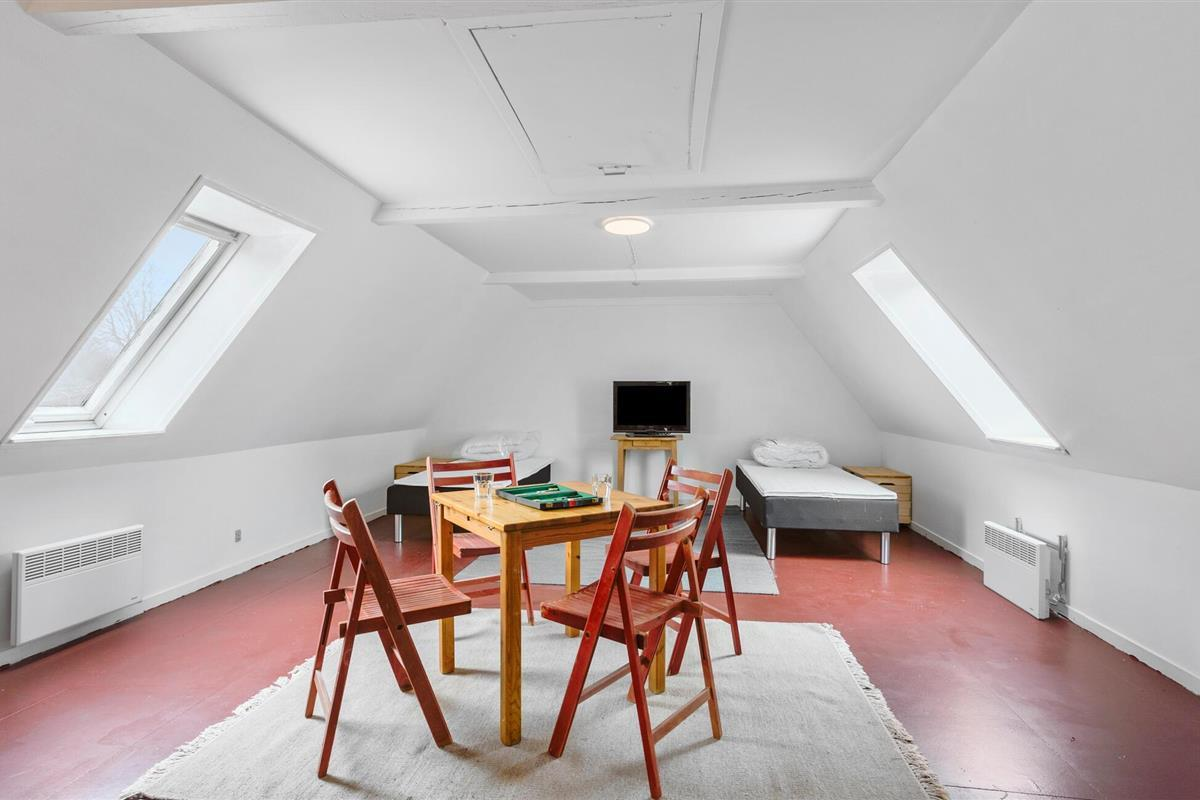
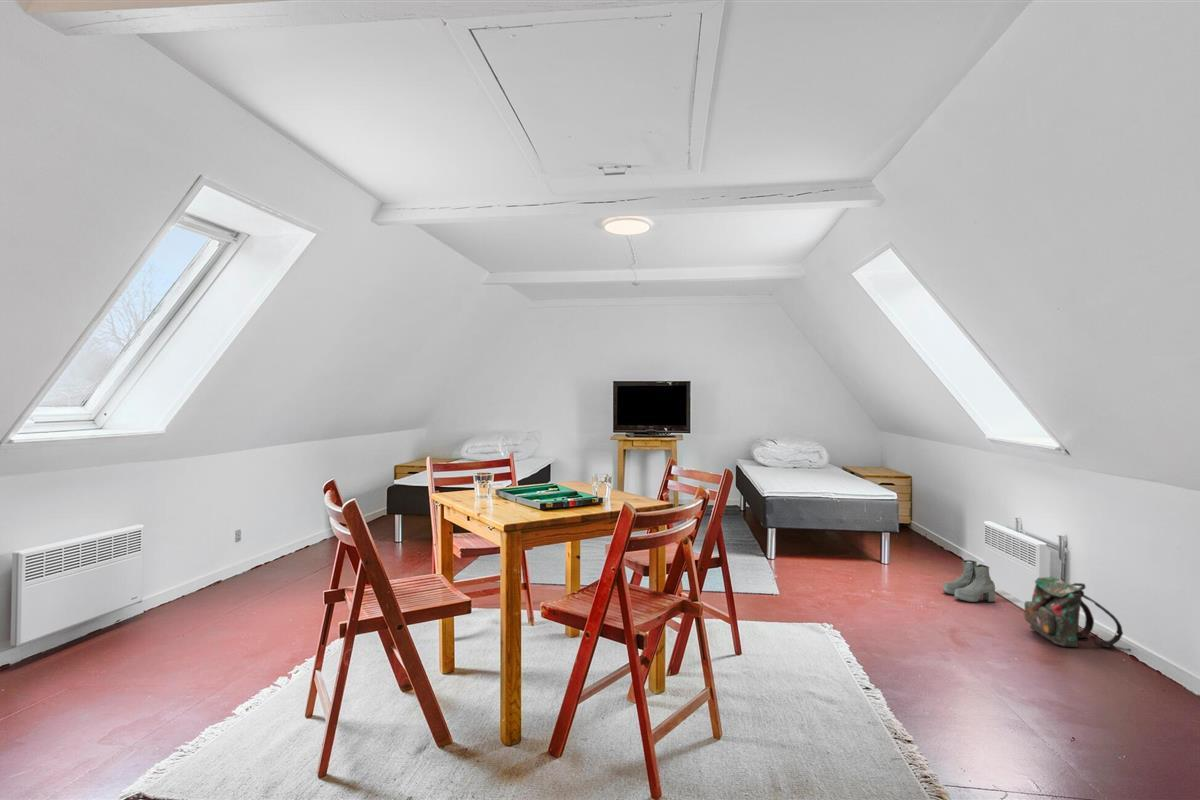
+ backpack [1023,576,1132,652]
+ boots [942,559,996,603]
